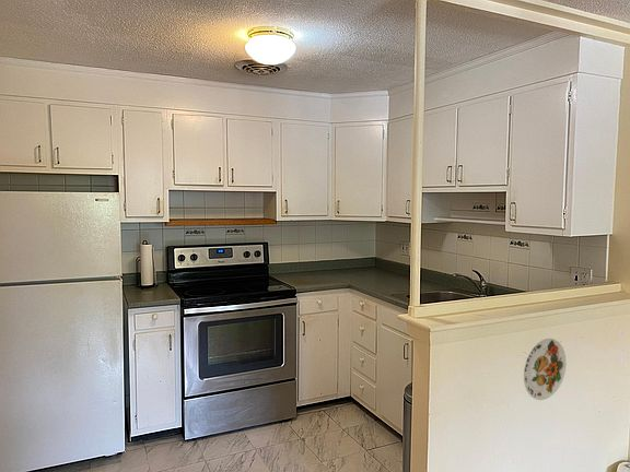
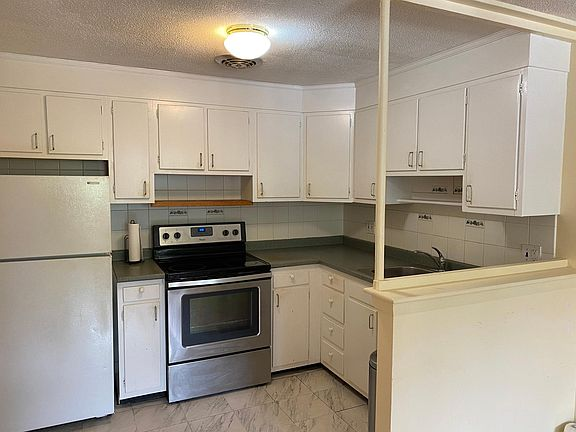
- decorative plate [523,338,568,401]
